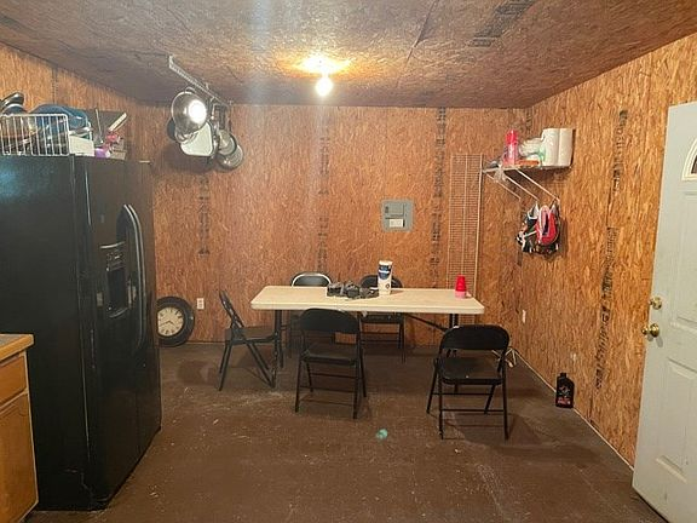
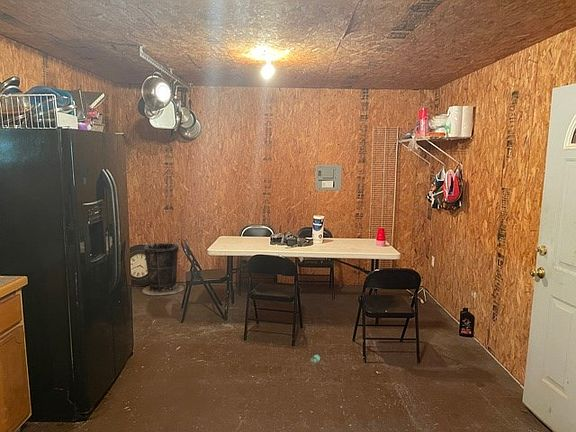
+ trash can [141,242,185,296]
